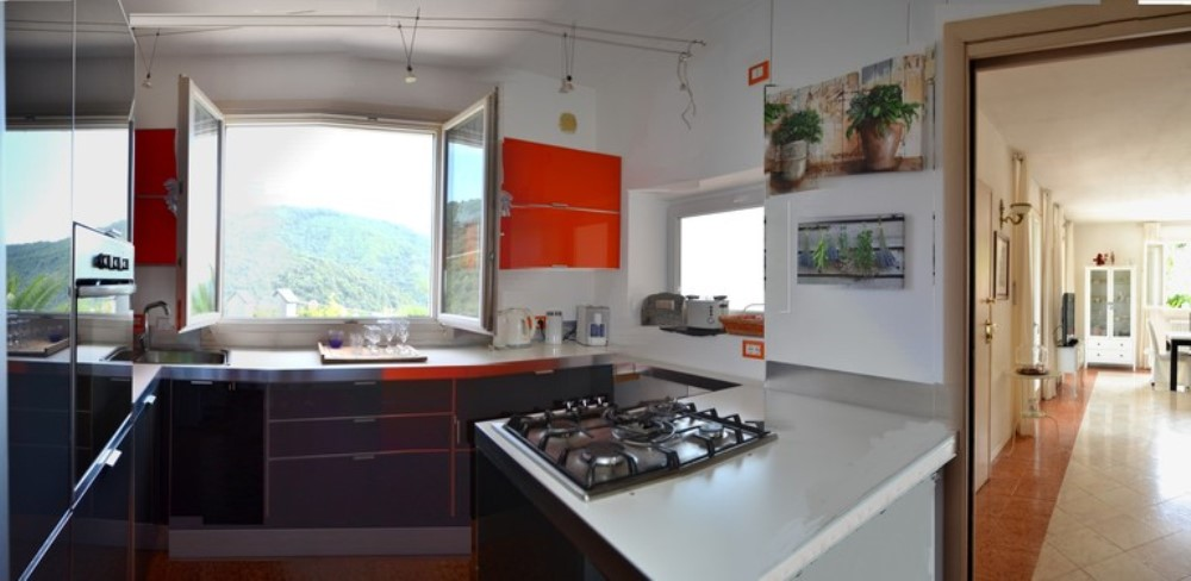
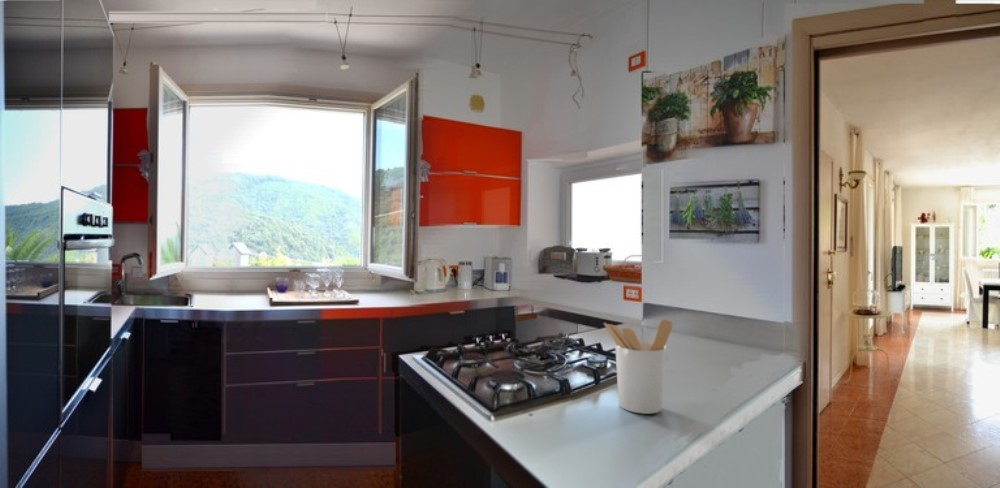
+ utensil holder [603,318,673,415]
